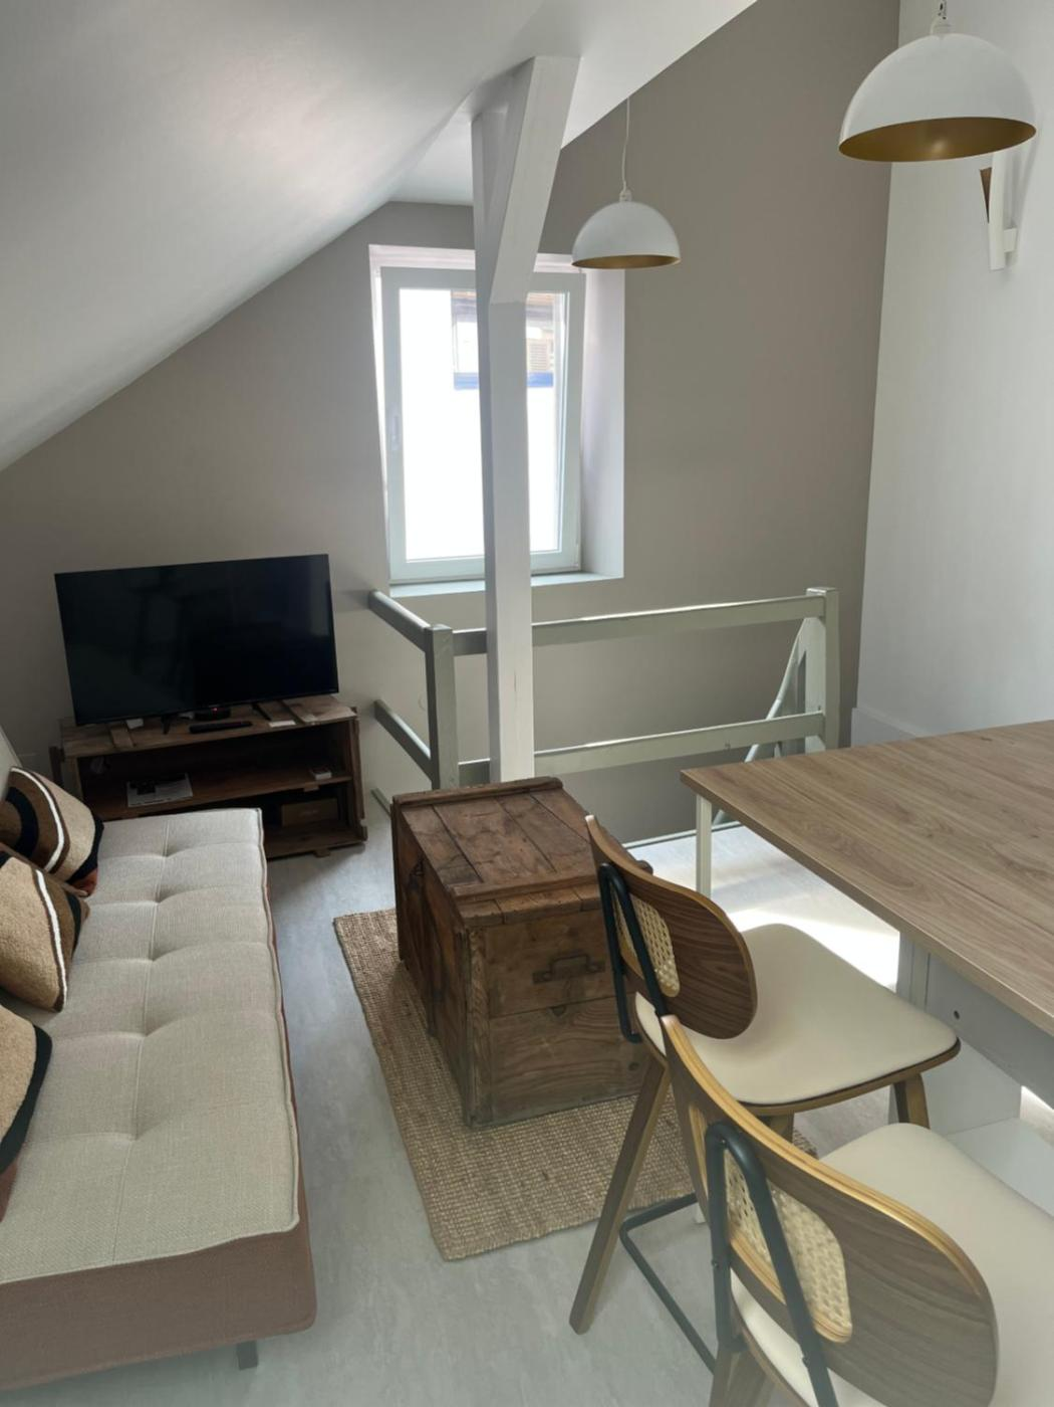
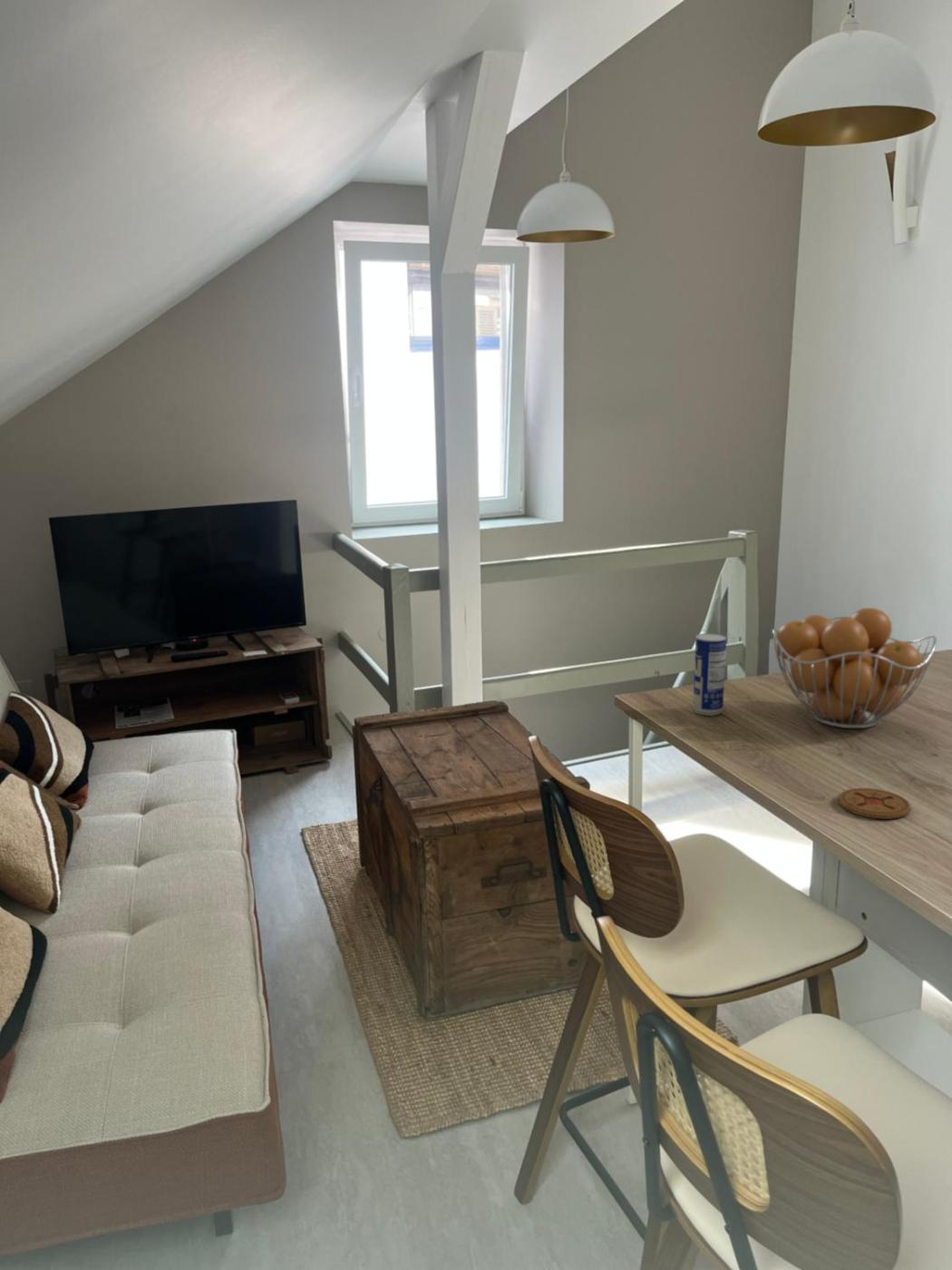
+ coaster [838,787,911,820]
+ beverage can [692,632,727,717]
+ fruit basket [772,607,937,729]
